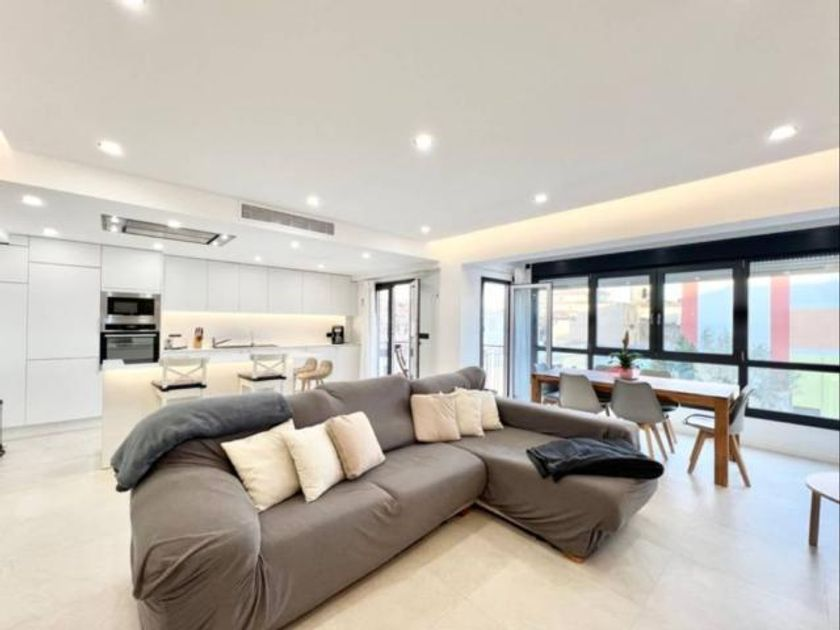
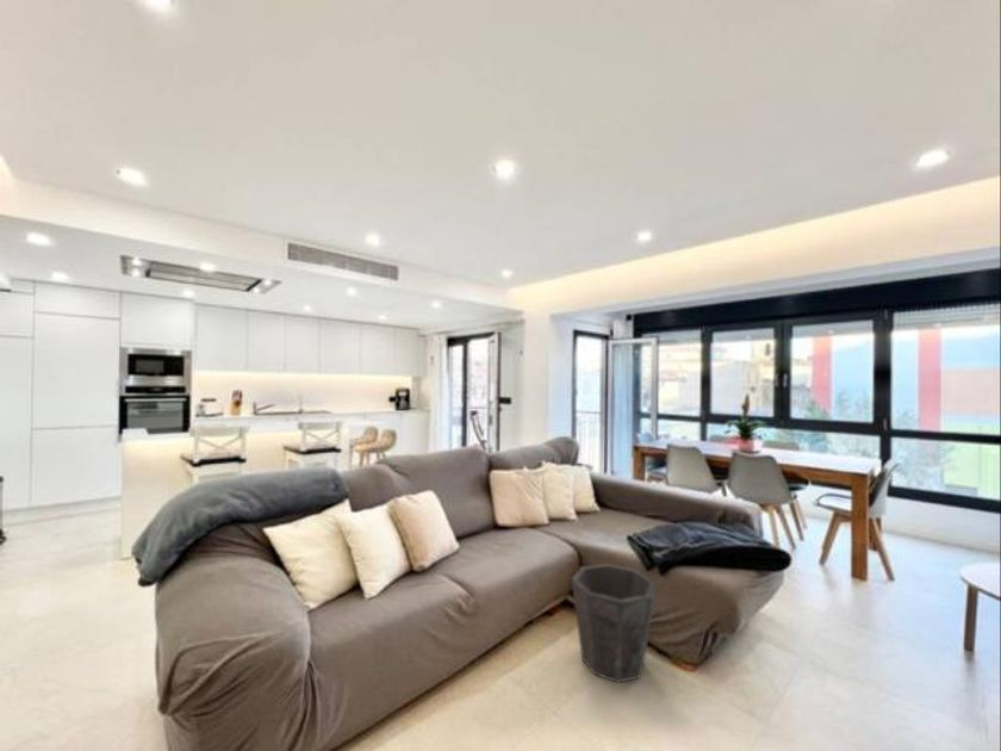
+ waste bin [571,563,658,684]
